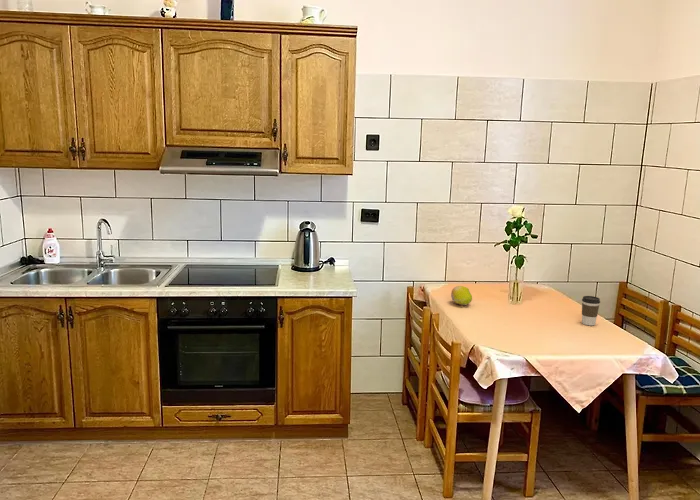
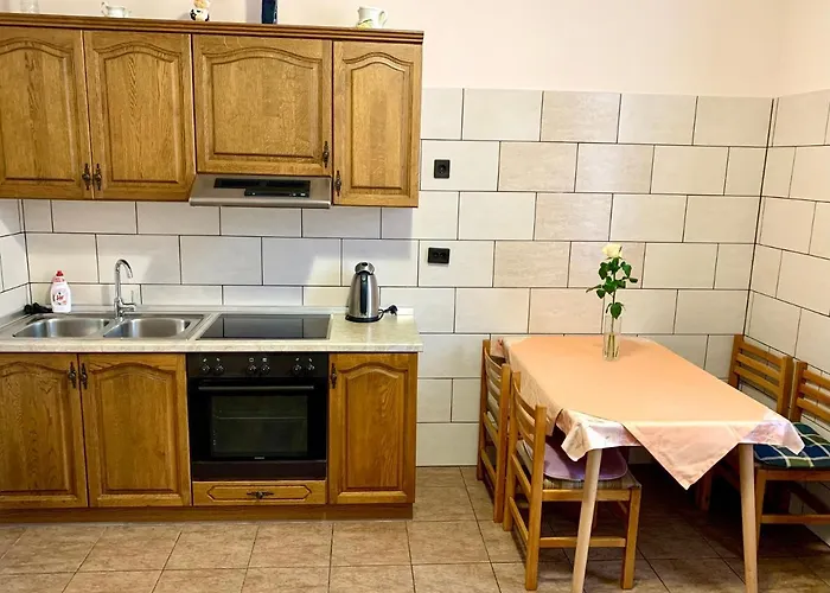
- coffee cup [581,295,601,326]
- fruit [450,285,473,306]
